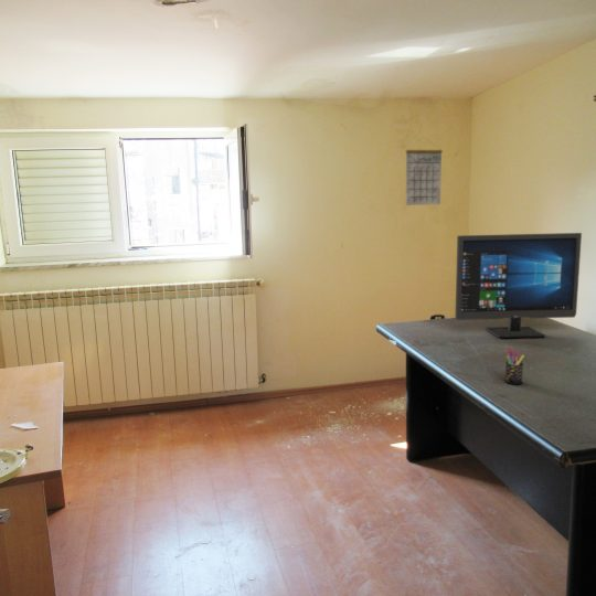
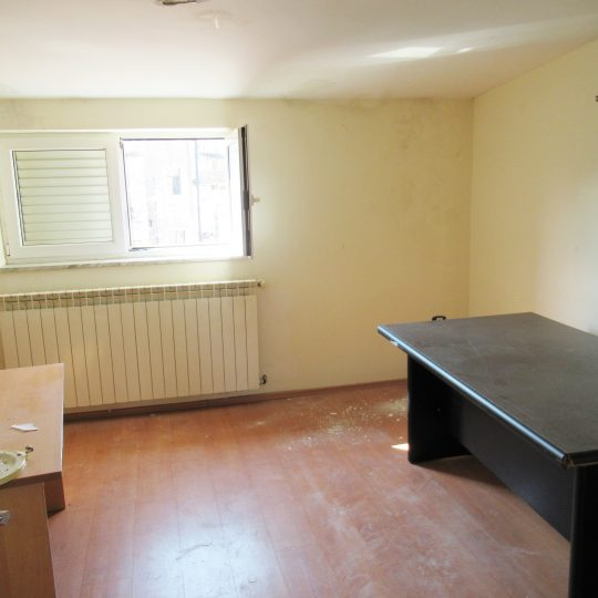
- pen holder [504,347,525,385]
- computer monitor [454,232,583,339]
- calendar [405,136,444,206]
